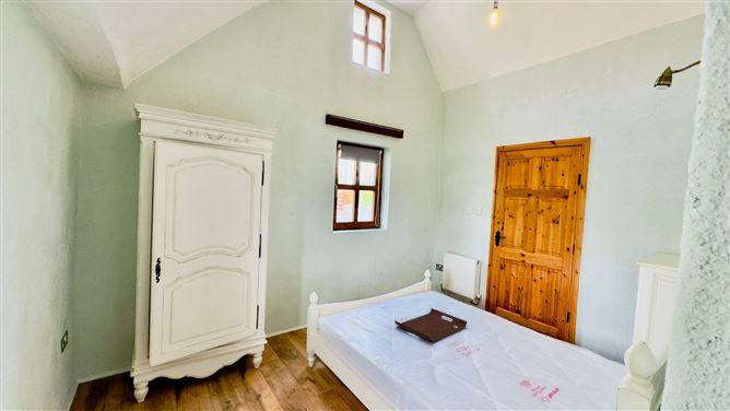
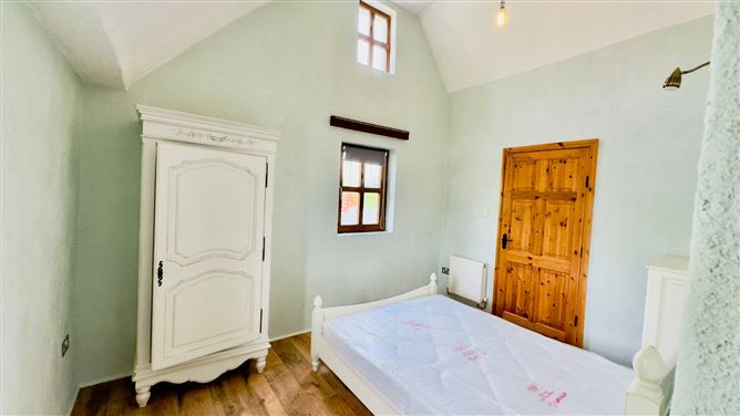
- serving tray [393,307,468,343]
